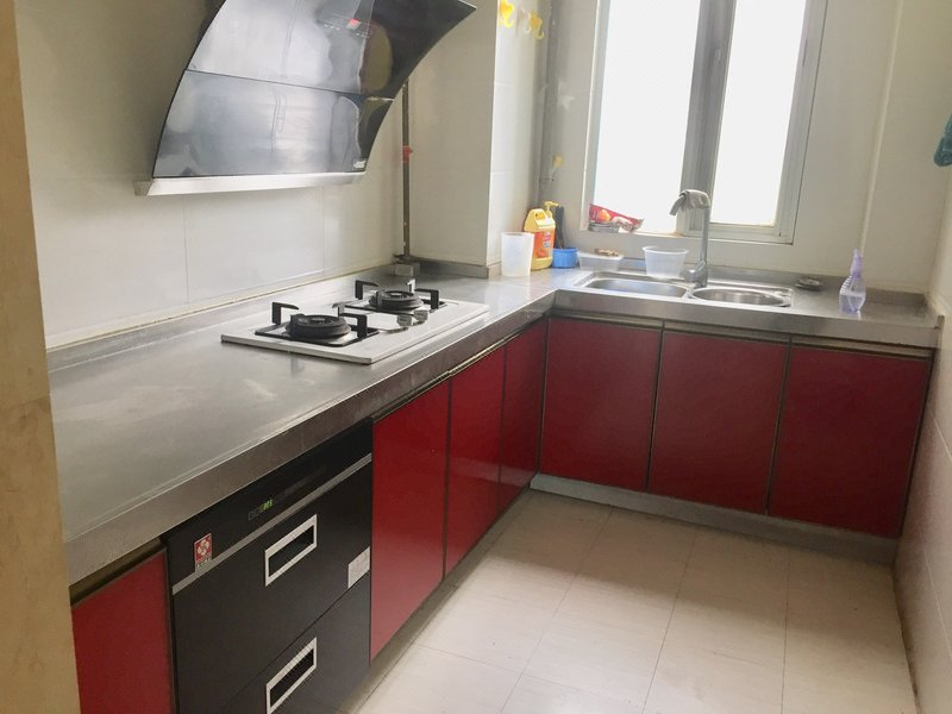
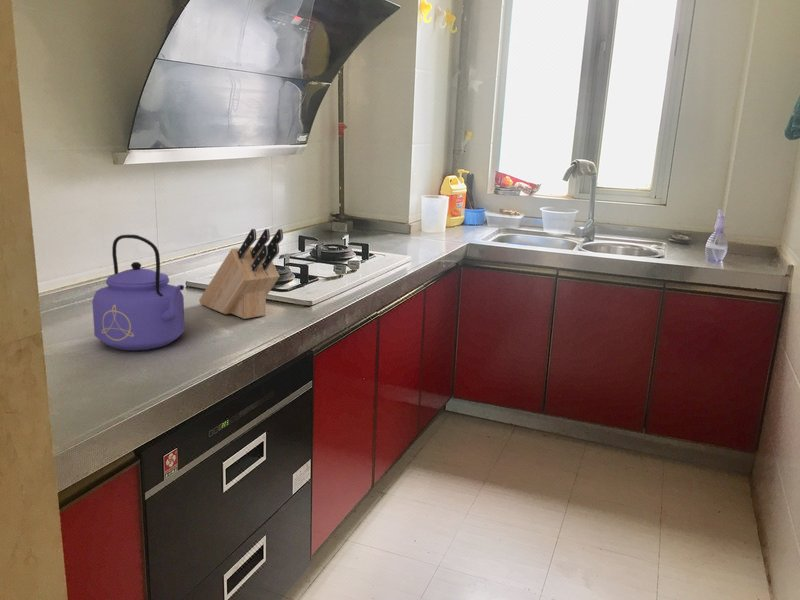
+ knife block [198,228,284,320]
+ kettle [91,234,186,351]
